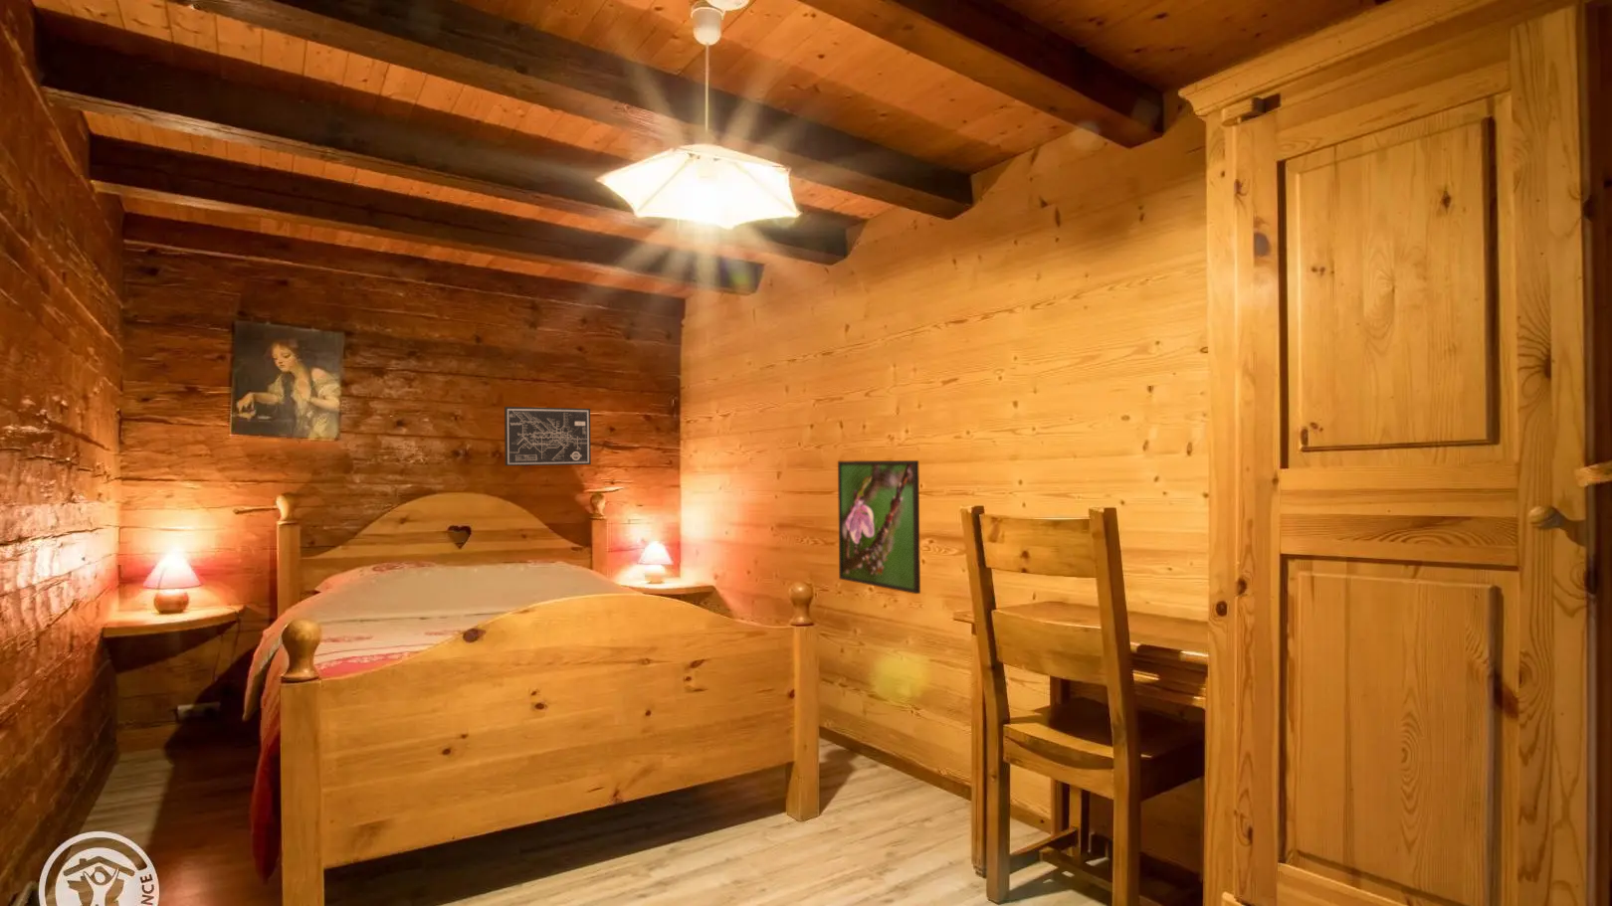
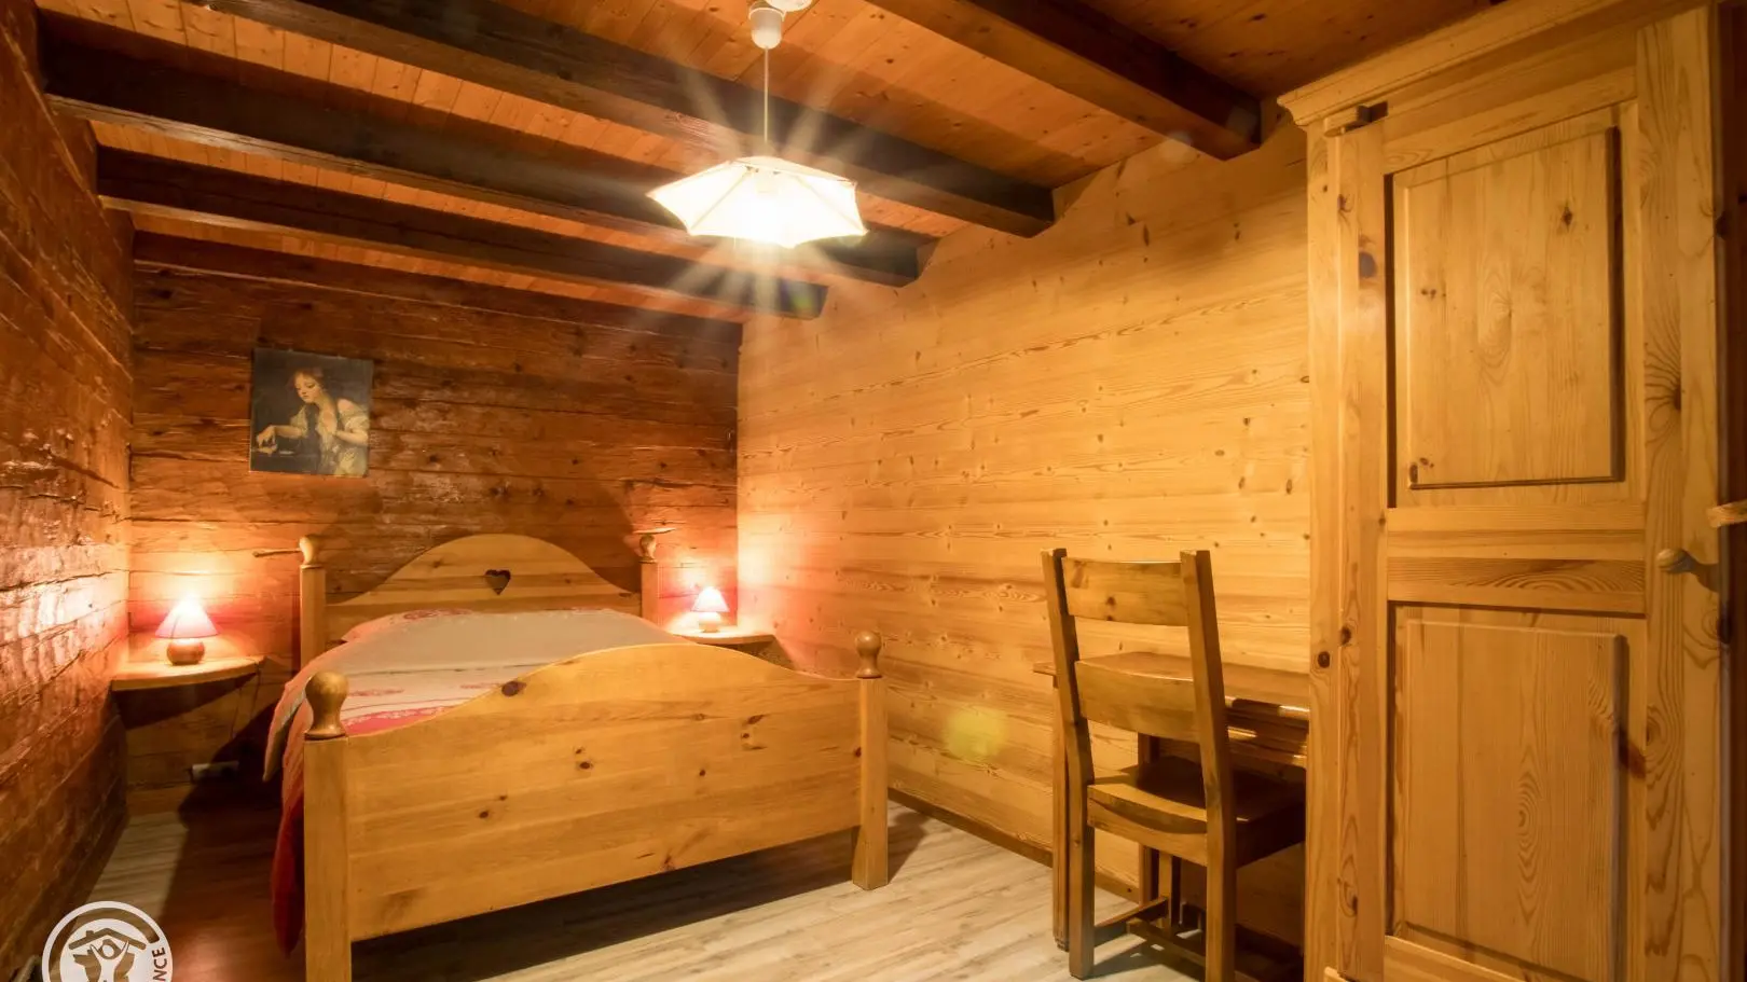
- wall art [504,406,592,467]
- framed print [837,459,921,595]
